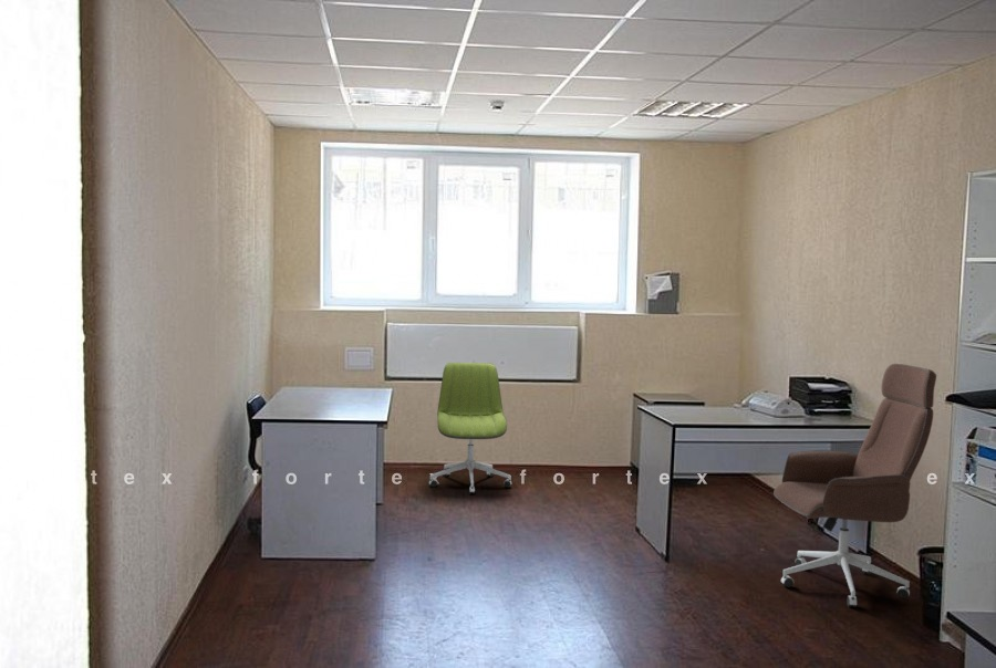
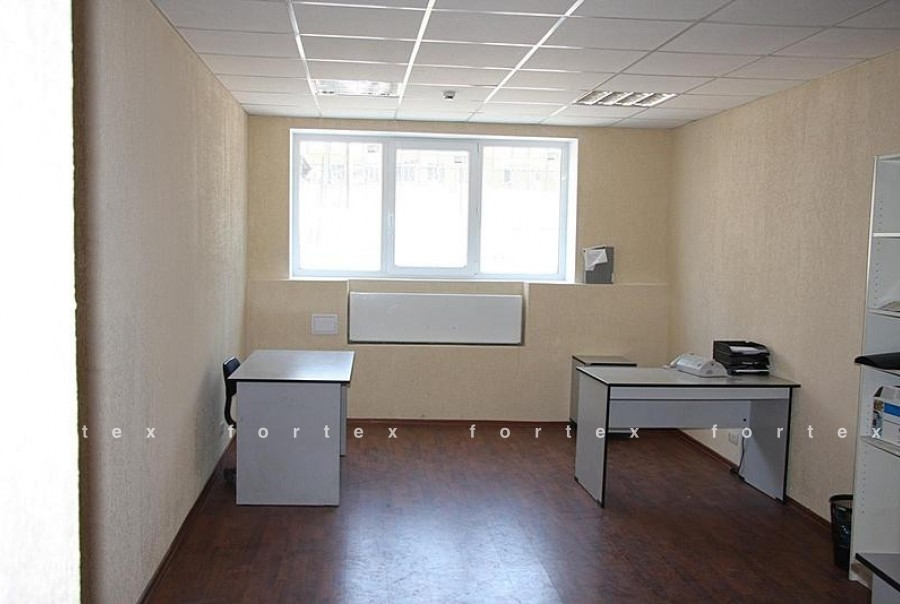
- office chair [428,362,512,494]
- office chair [772,363,937,608]
